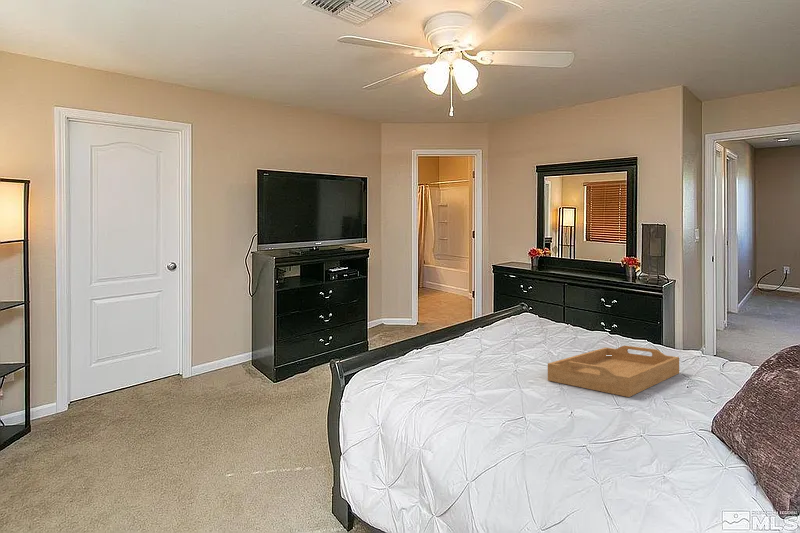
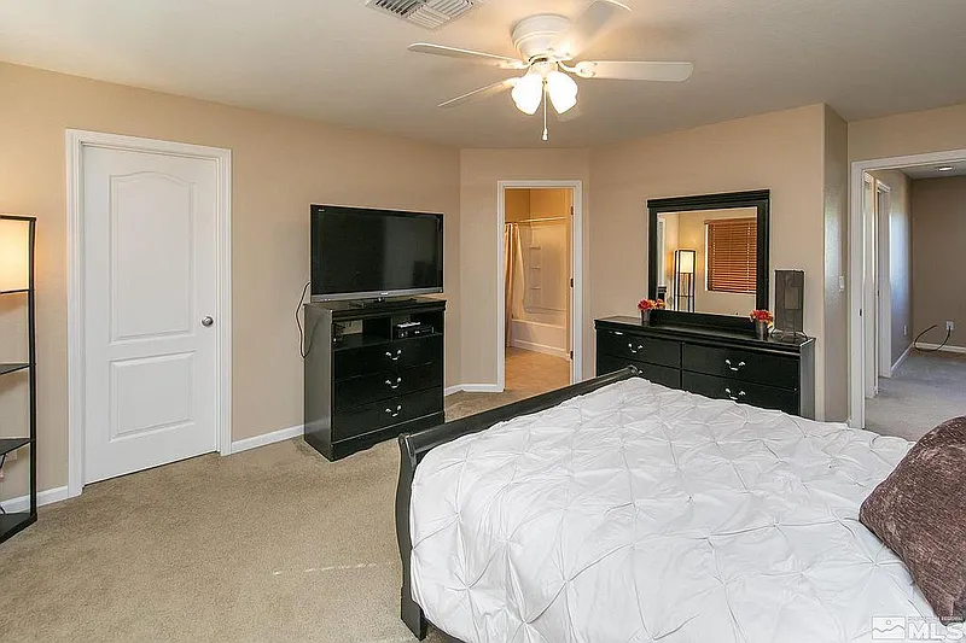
- serving tray [547,345,680,398]
